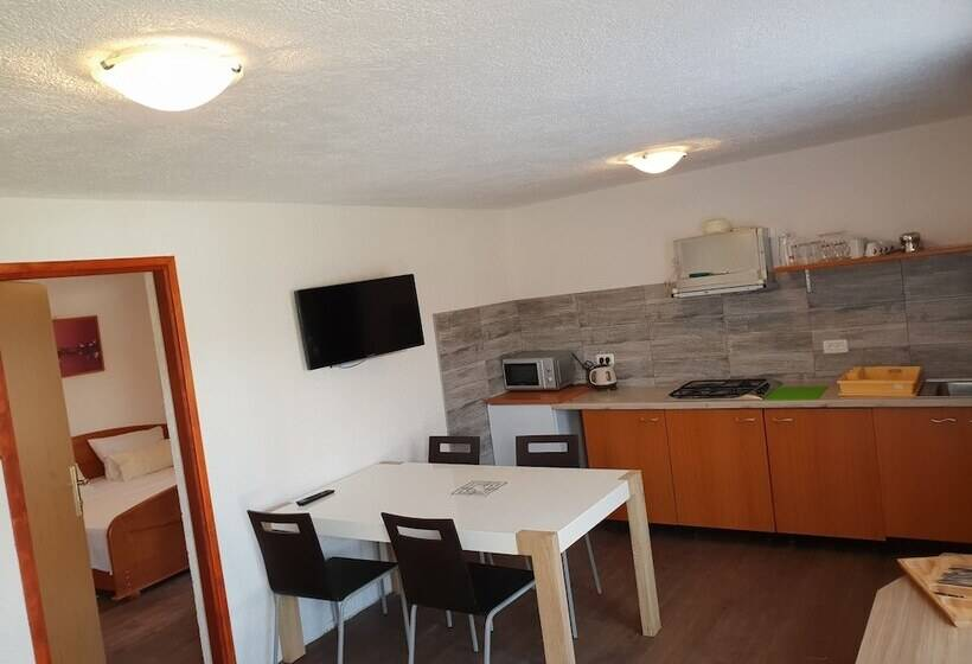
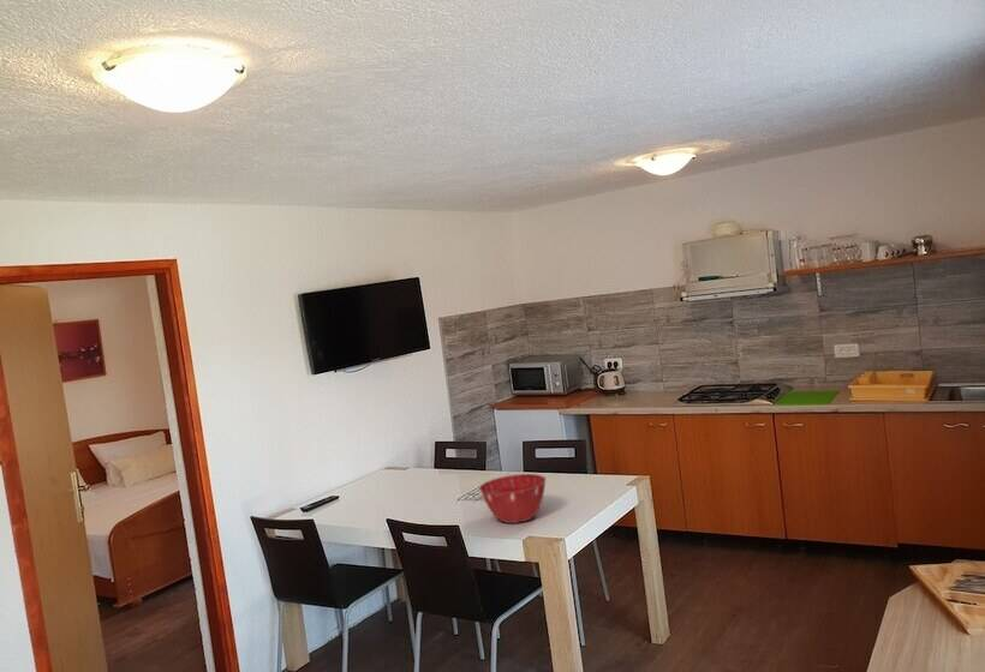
+ mixing bowl [478,473,548,524]
